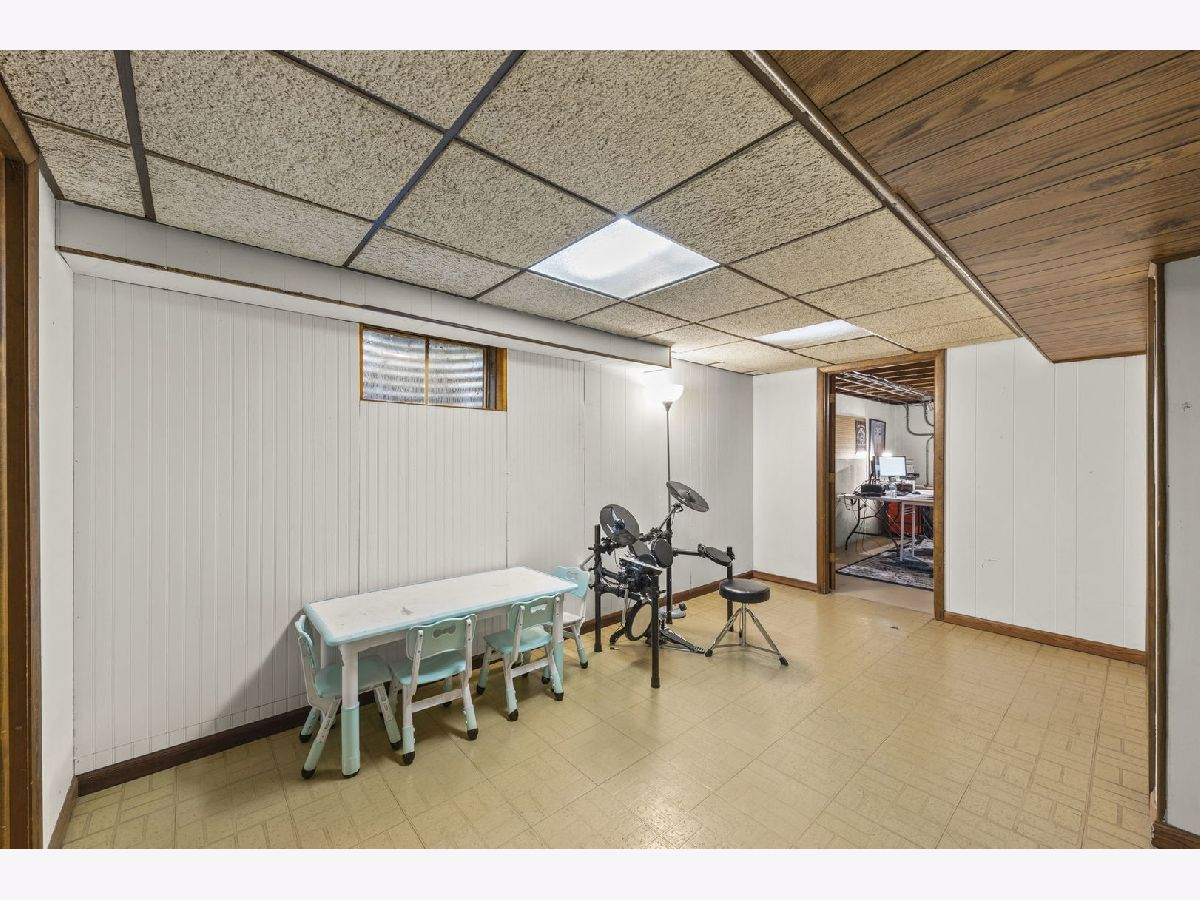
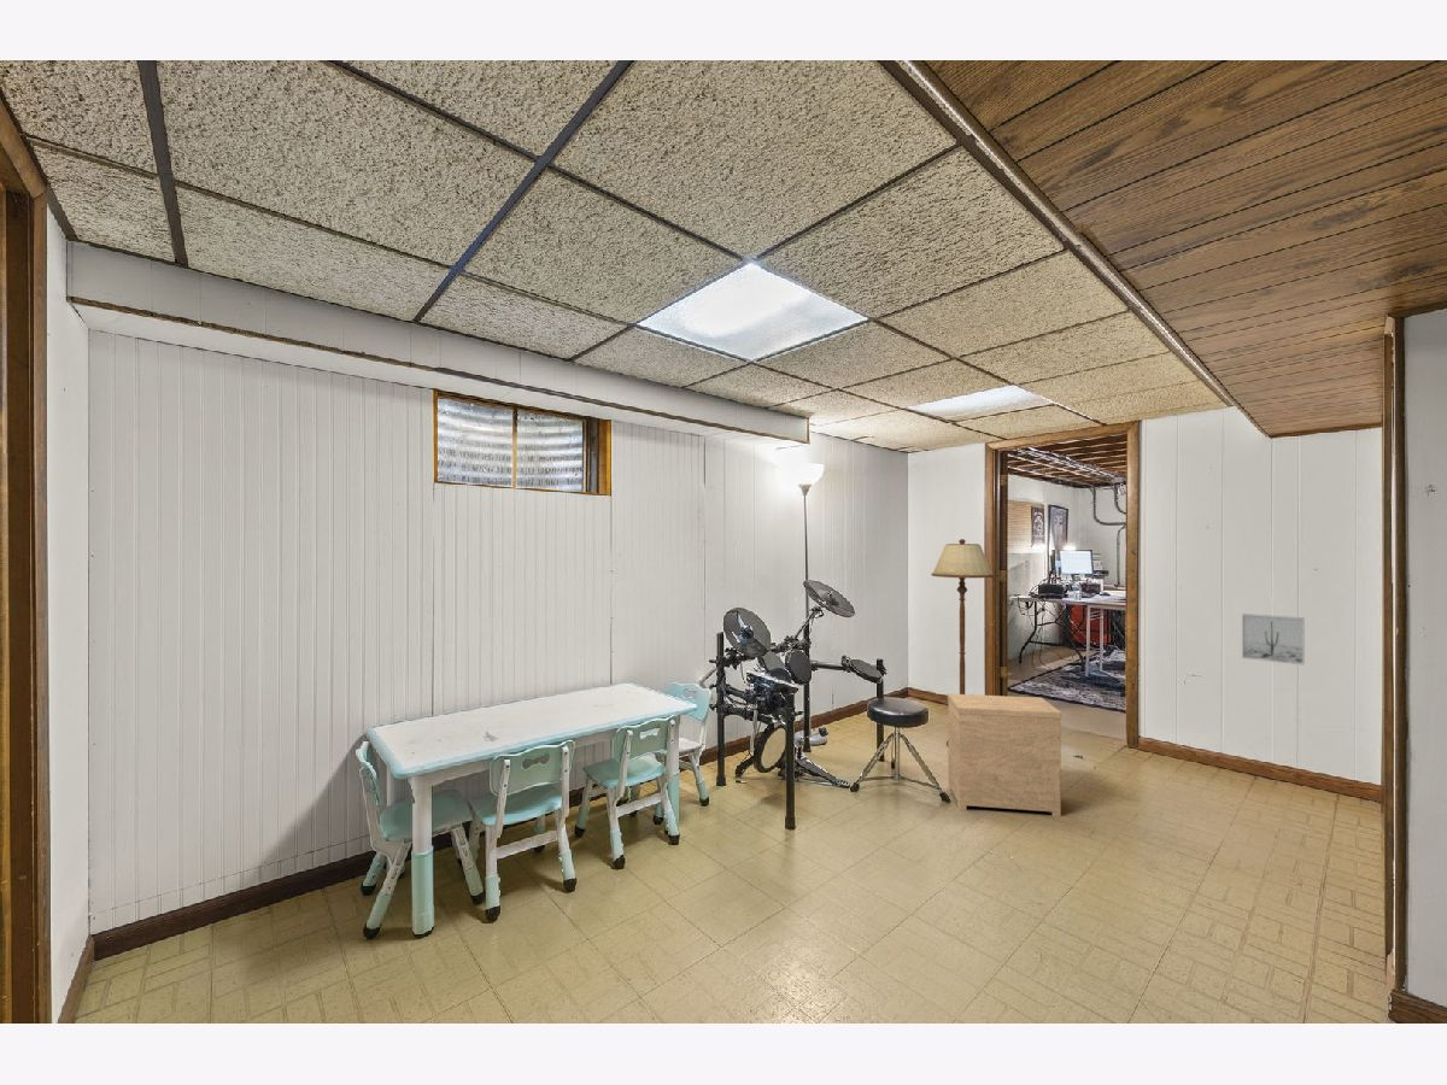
+ wall art [1241,612,1306,667]
+ floor lamp [930,538,996,746]
+ side table [947,693,1062,817]
